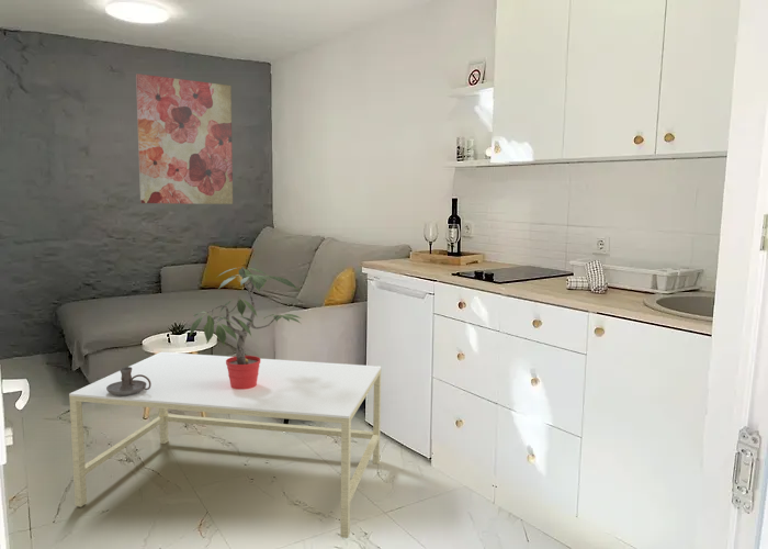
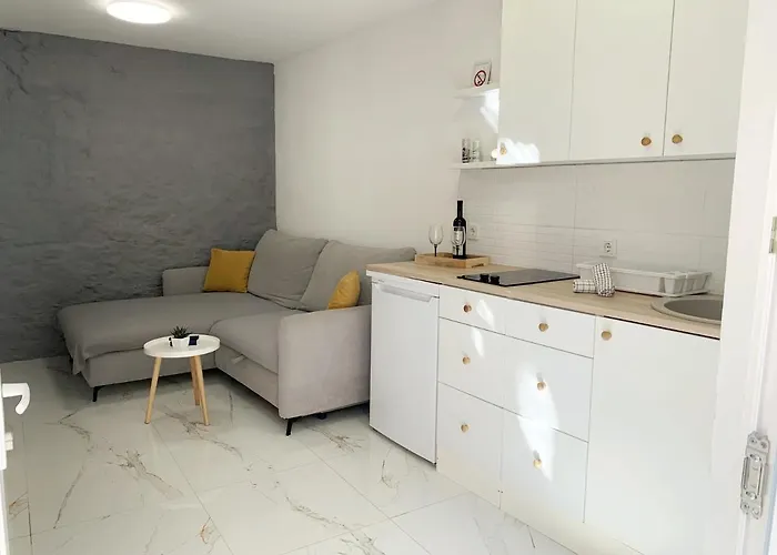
- wall art [135,72,234,205]
- potted plant [188,266,302,390]
- coffee table [68,351,382,539]
- candle holder [106,366,151,395]
